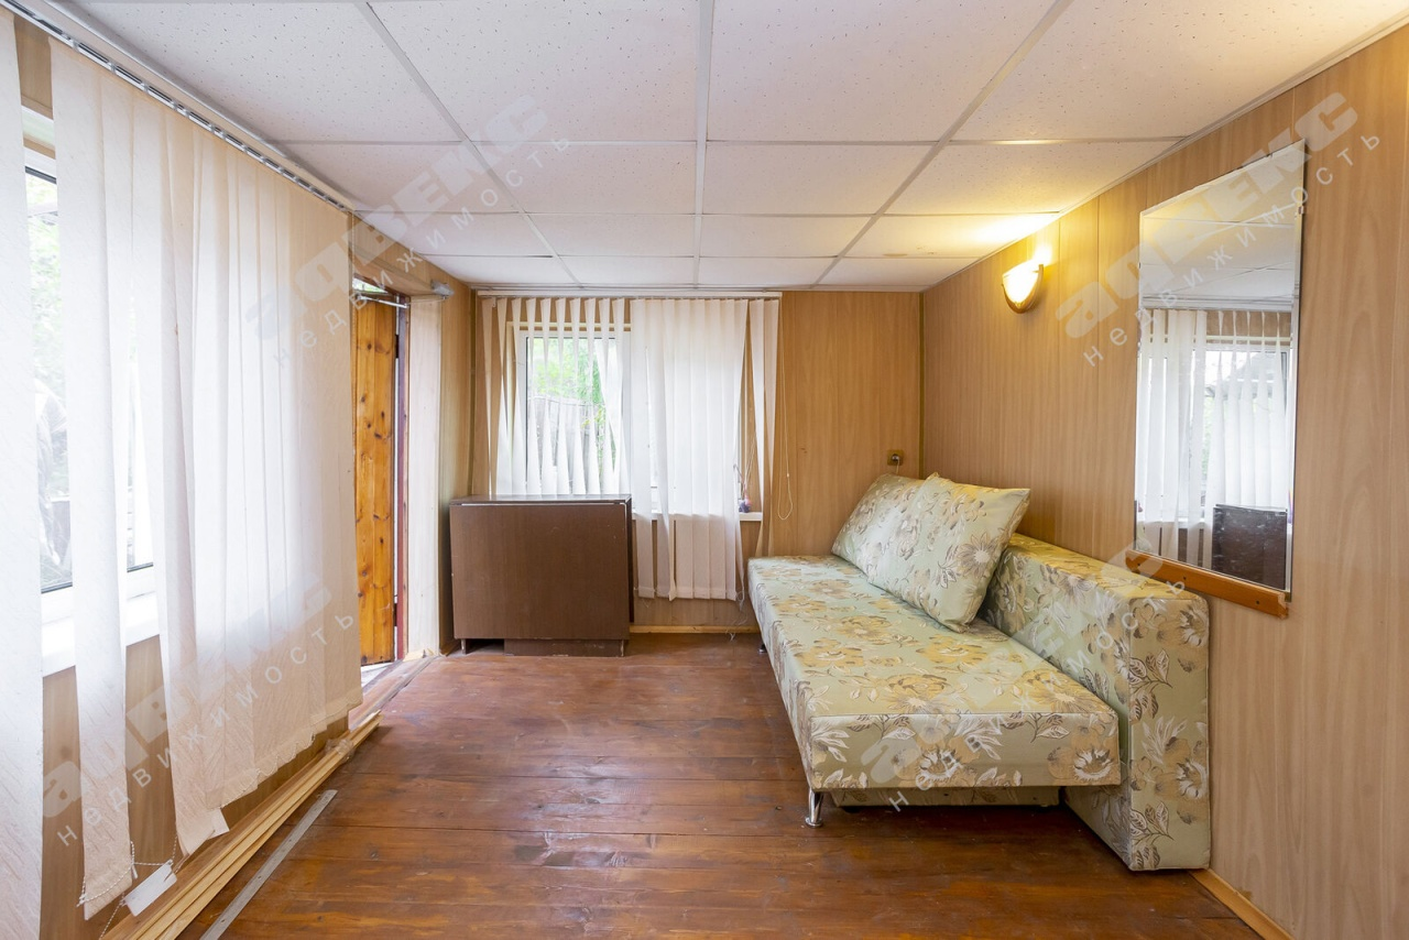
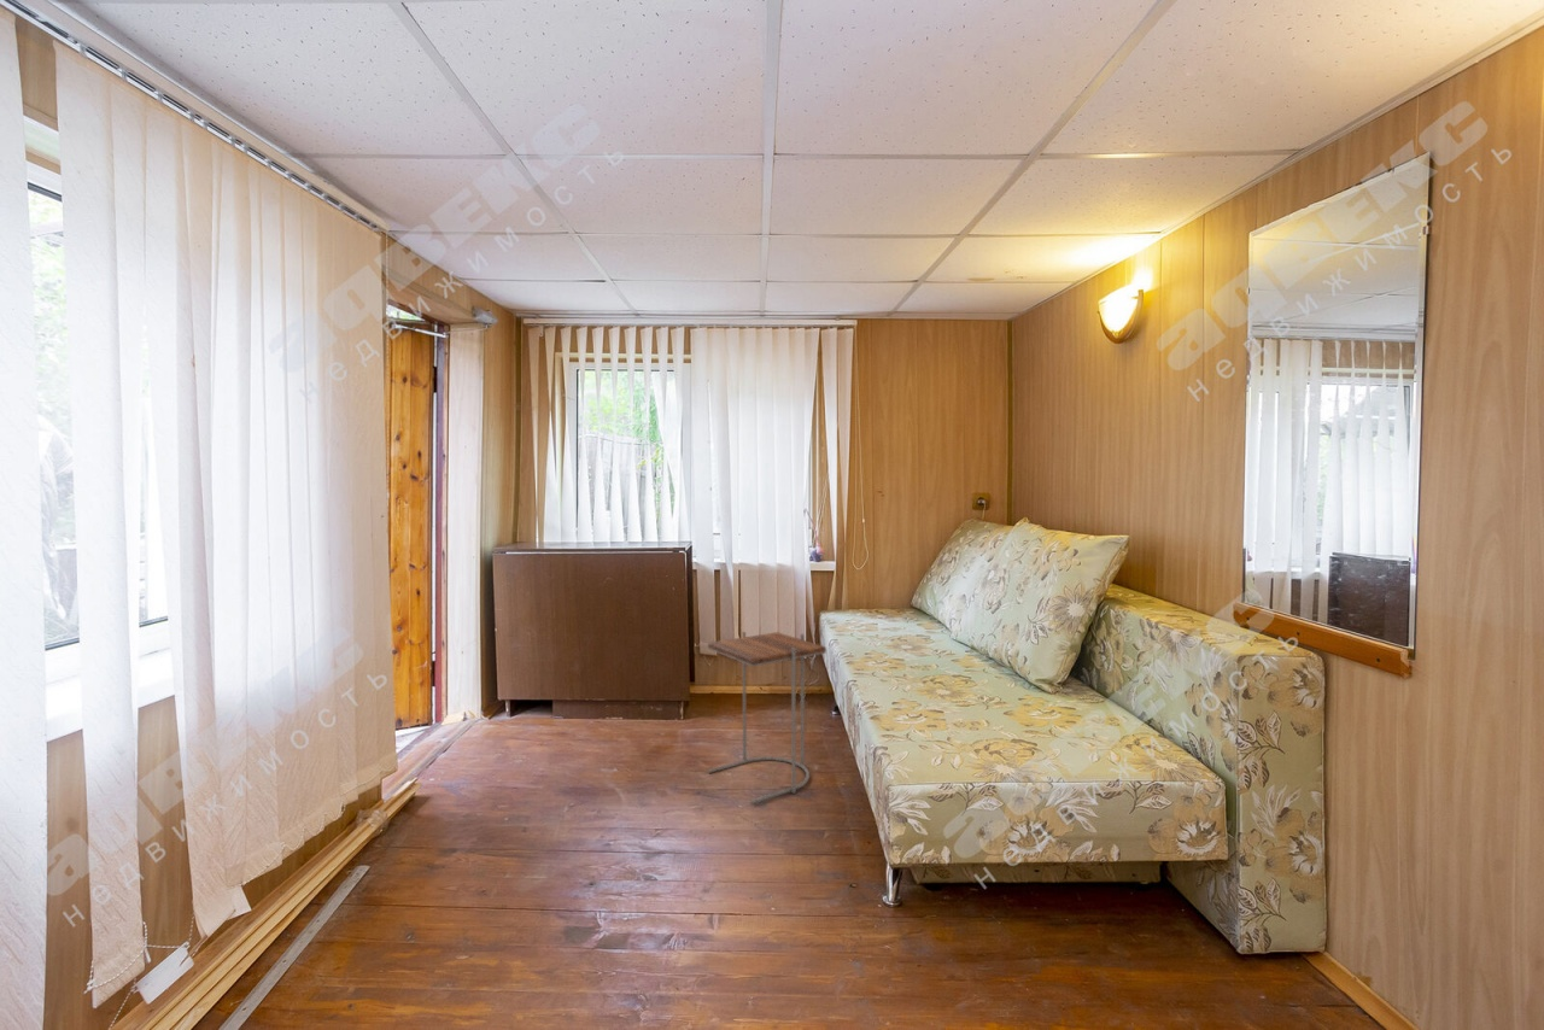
+ side table [707,631,827,804]
